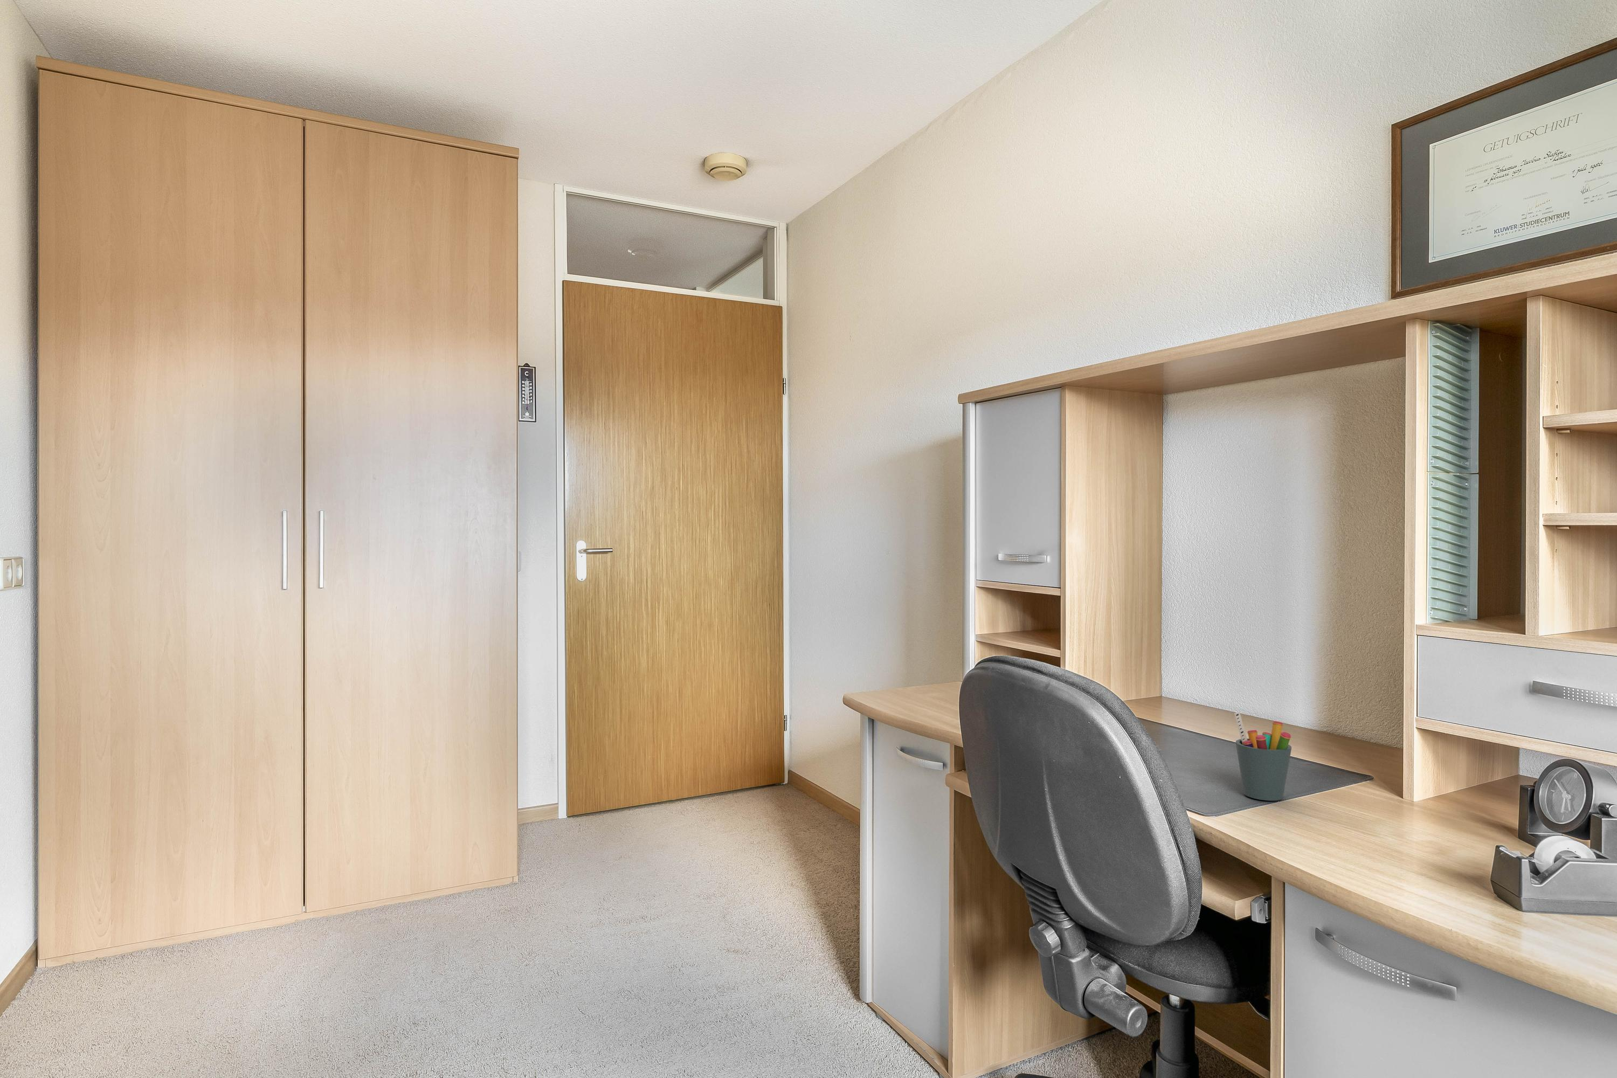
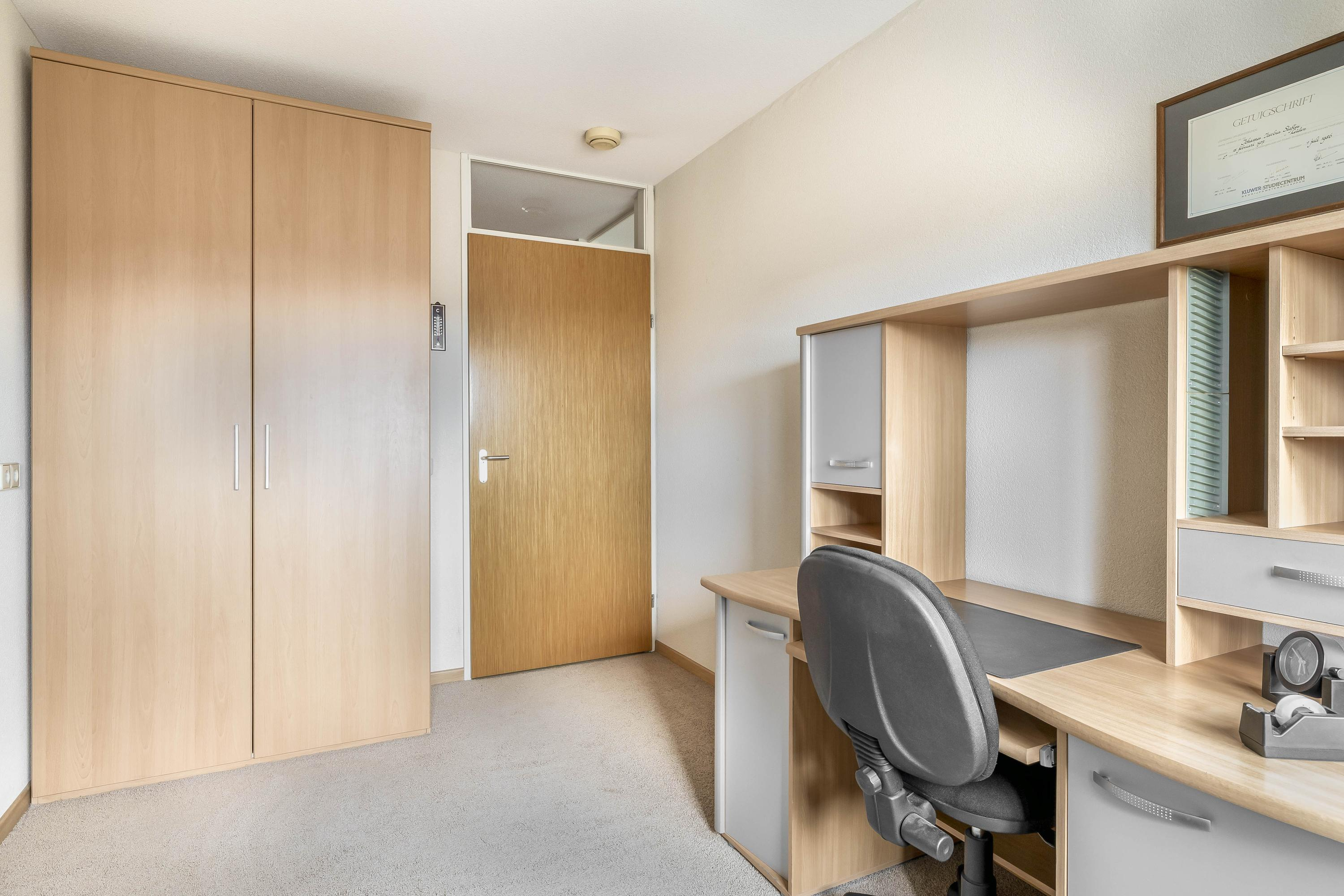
- pen holder [1233,711,1292,801]
